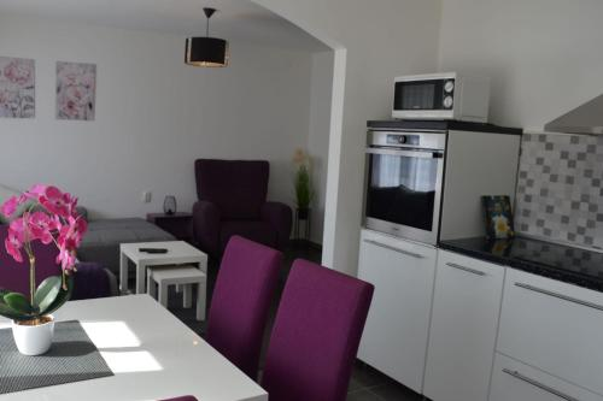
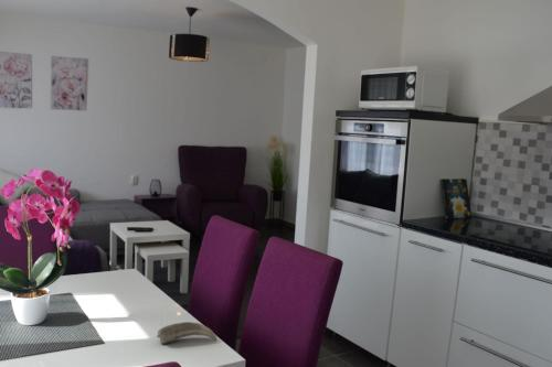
+ animal claw [156,321,219,345]
